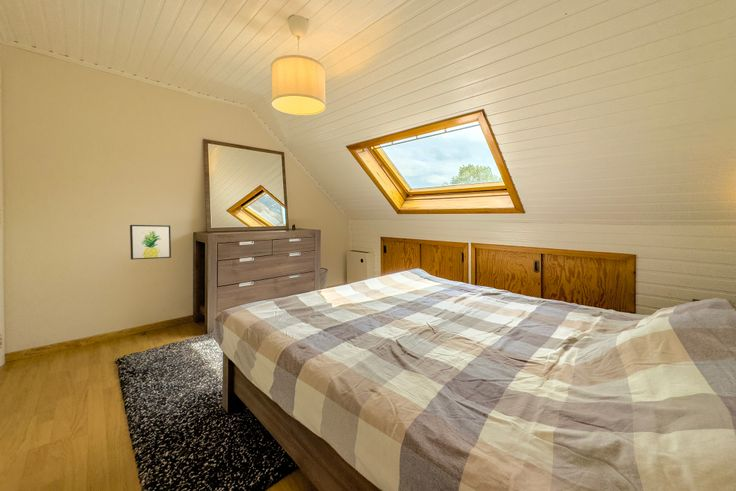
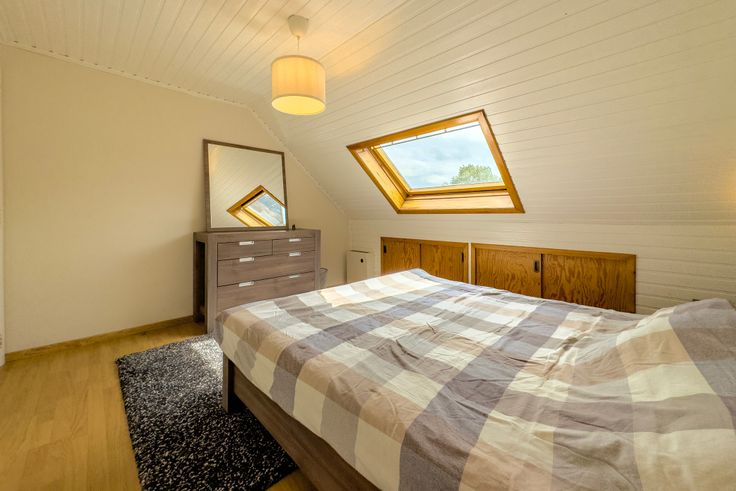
- wall art [129,224,172,260]
